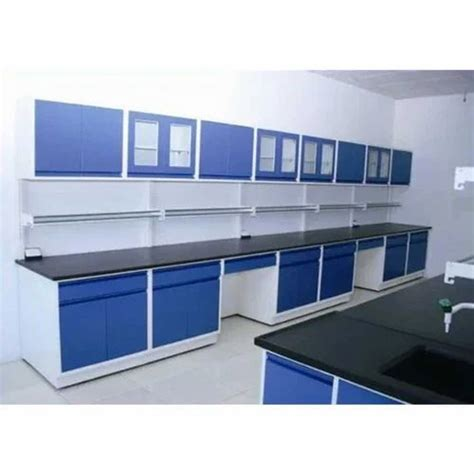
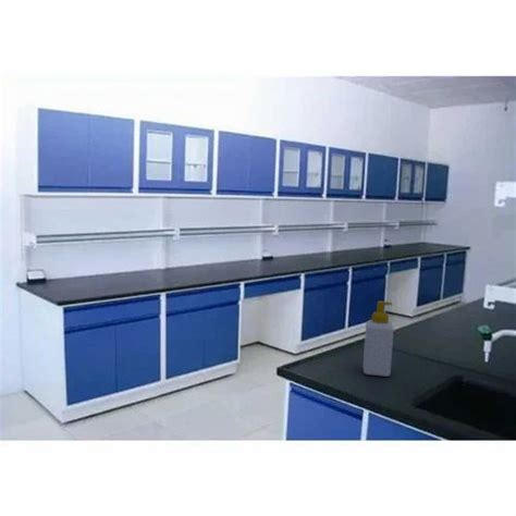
+ soap bottle [363,300,395,378]
